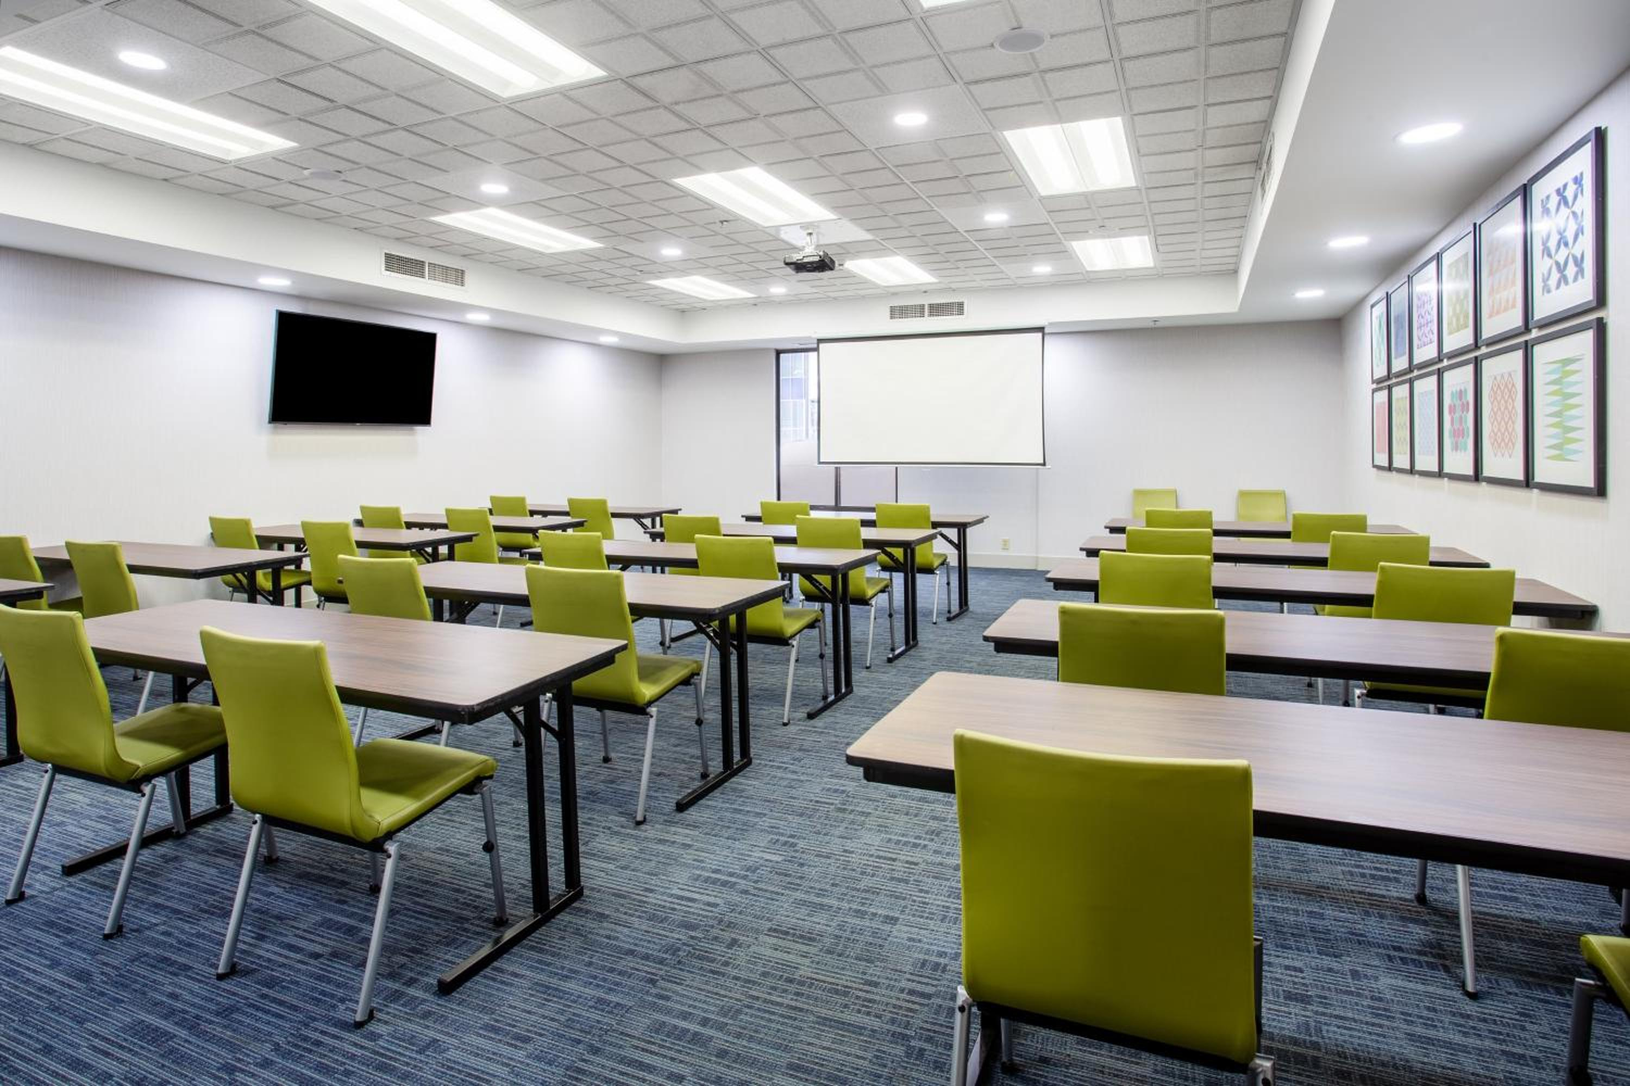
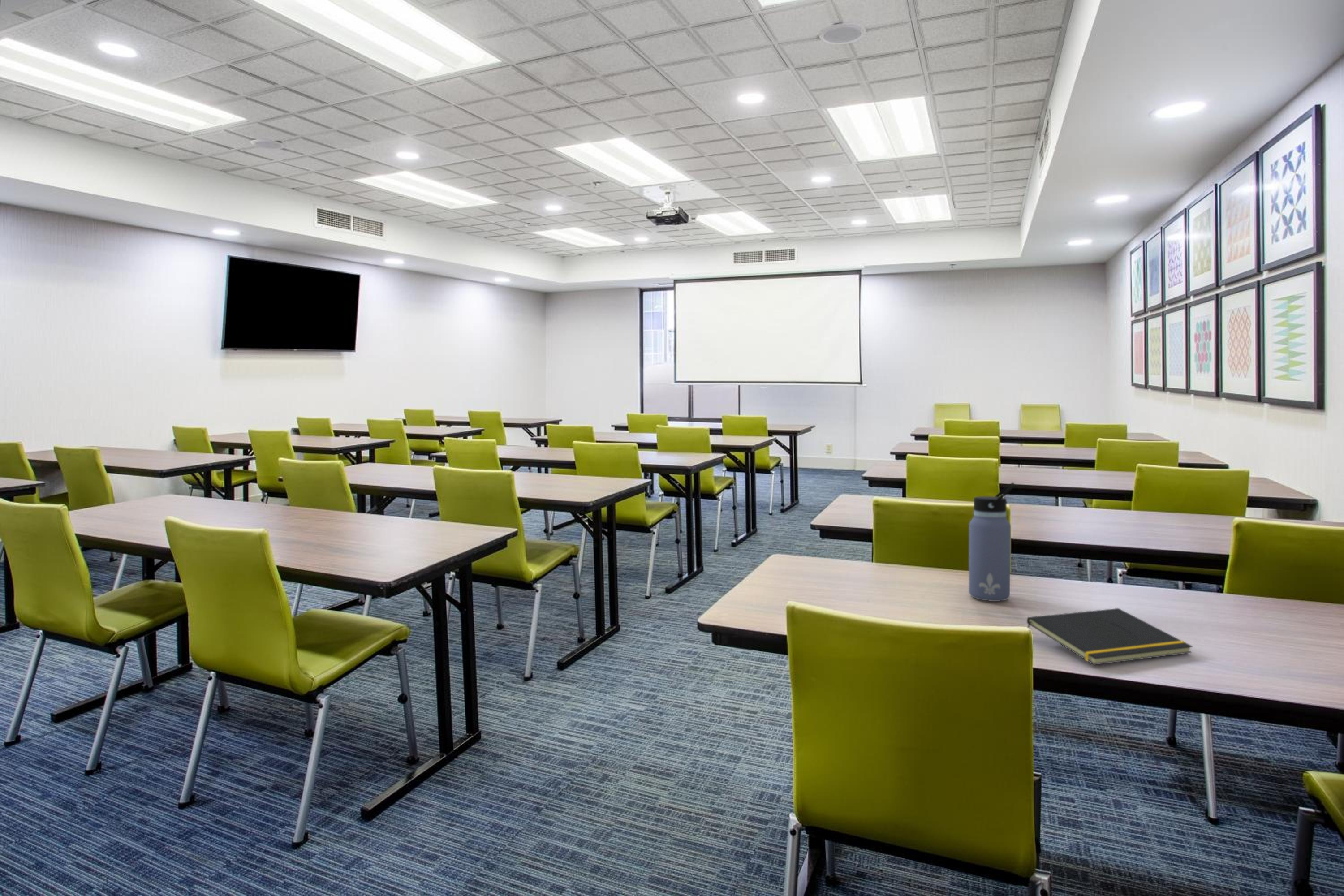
+ water bottle [968,482,1016,602]
+ notepad [1026,608,1193,665]
